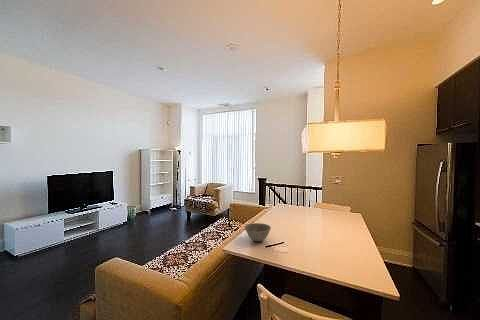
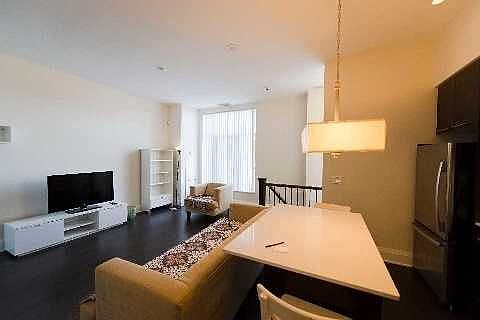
- bowl [244,222,272,242]
